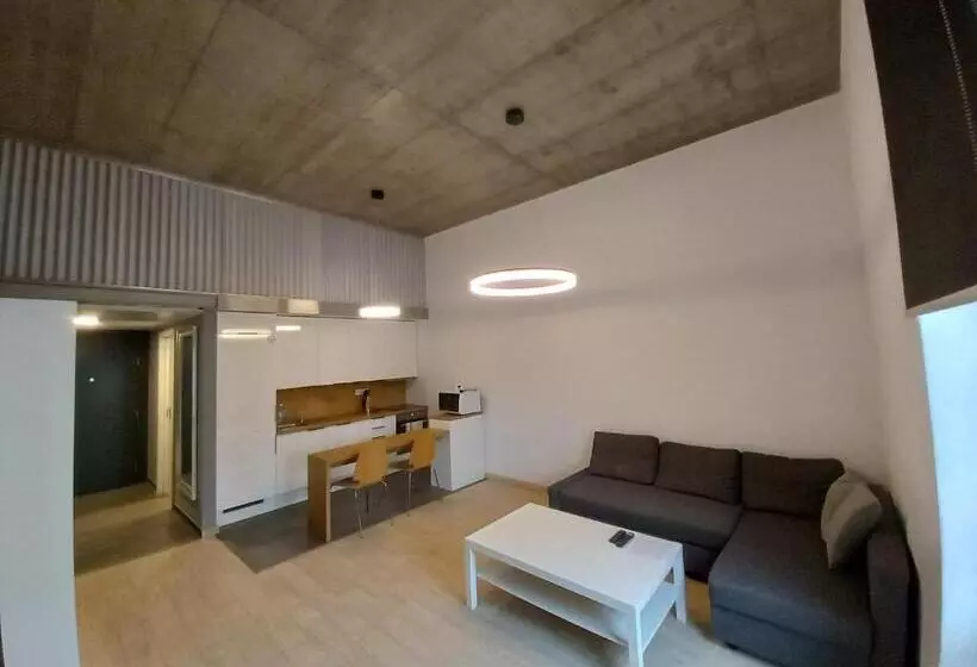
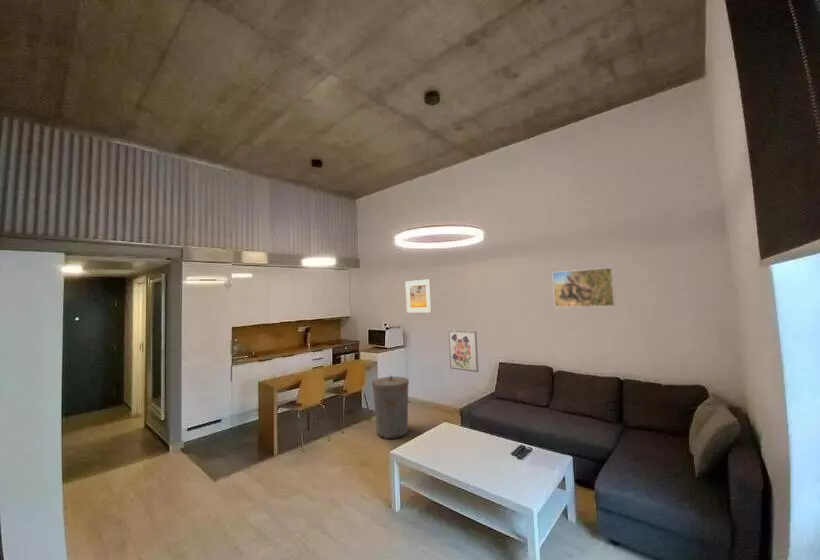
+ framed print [551,267,616,308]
+ wall art [447,329,480,373]
+ trash can [371,374,410,440]
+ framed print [405,278,433,313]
